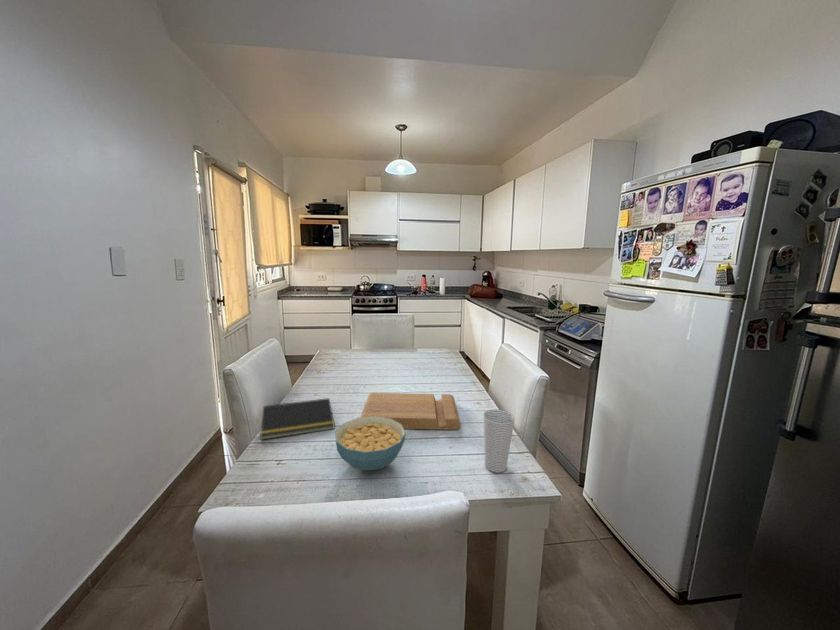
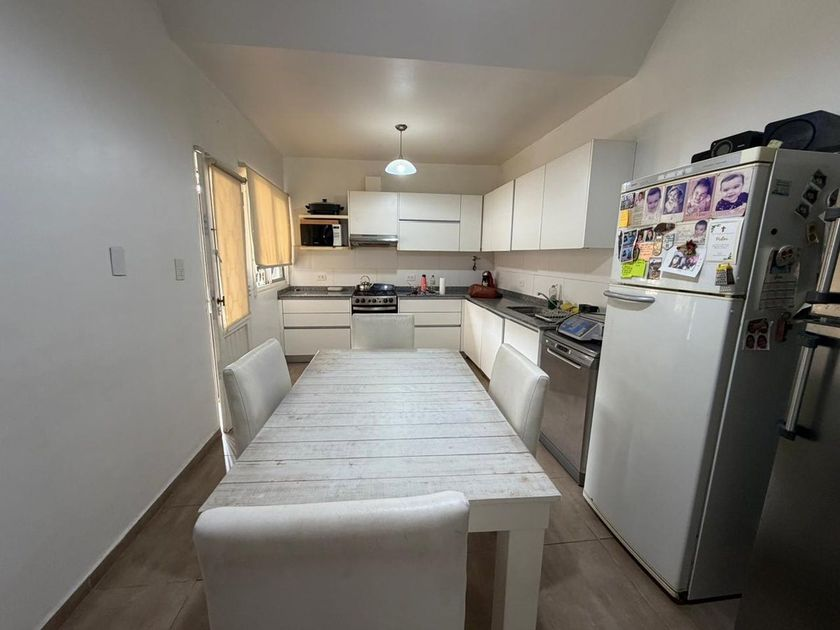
- cup [483,409,516,474]
- cereal bowl [334,416,407,472]
- notepad [259,397,336,441]
- cutting board [360,392,462,431]
